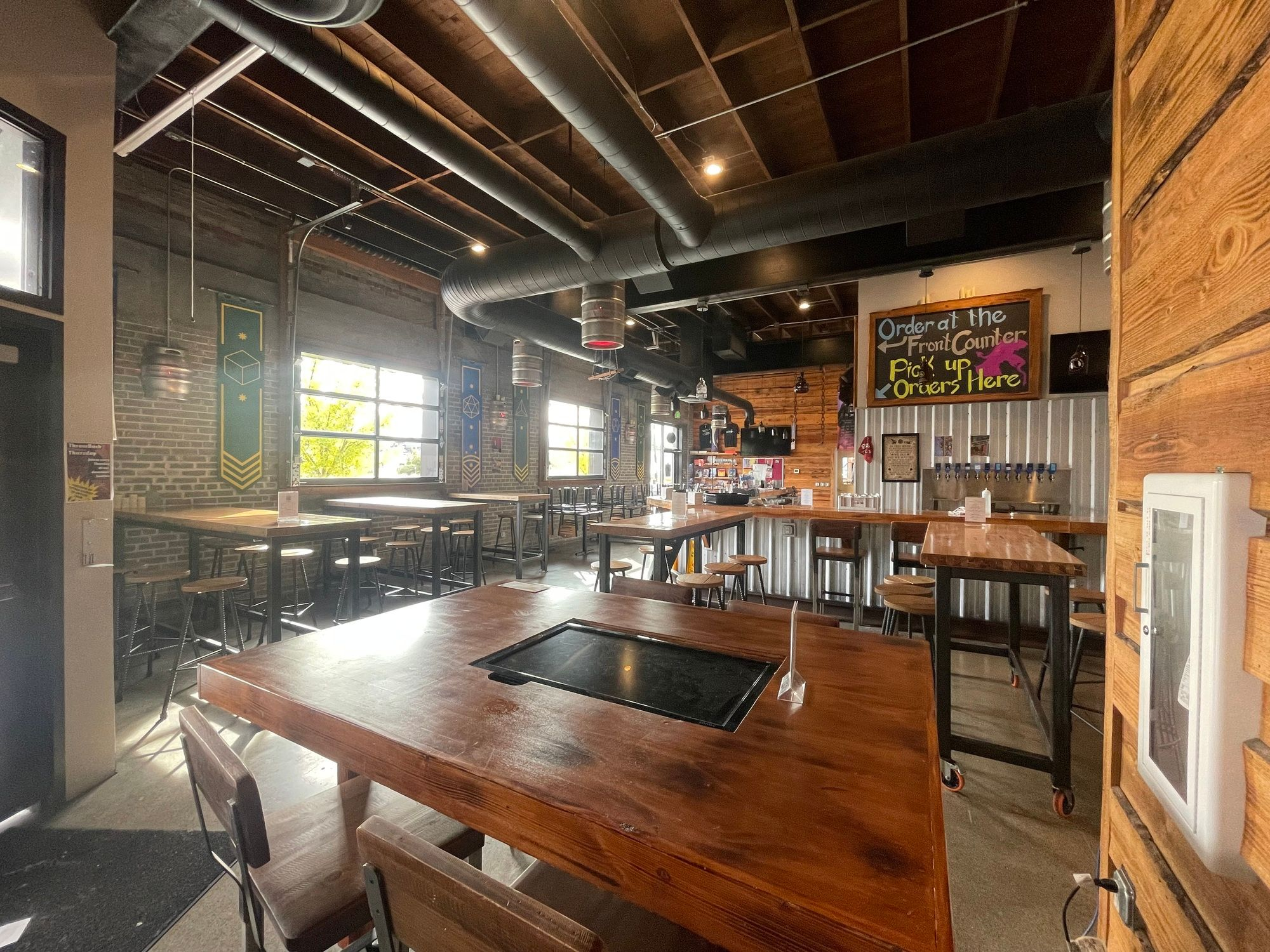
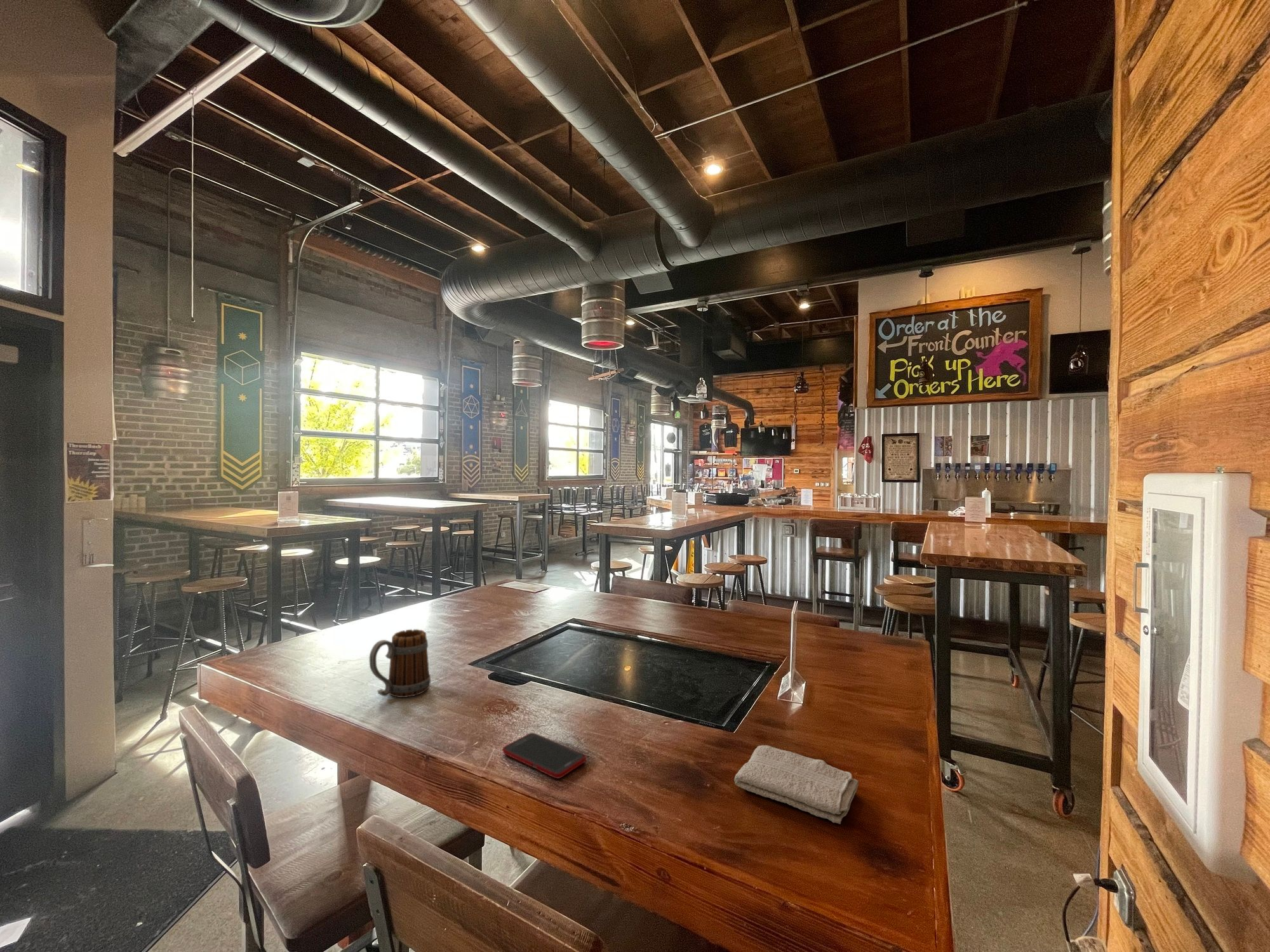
+ washcloth [734,744,859,824]
+ cell phone [502,732,587,779]
+ beer mug [369,629,431,698]
